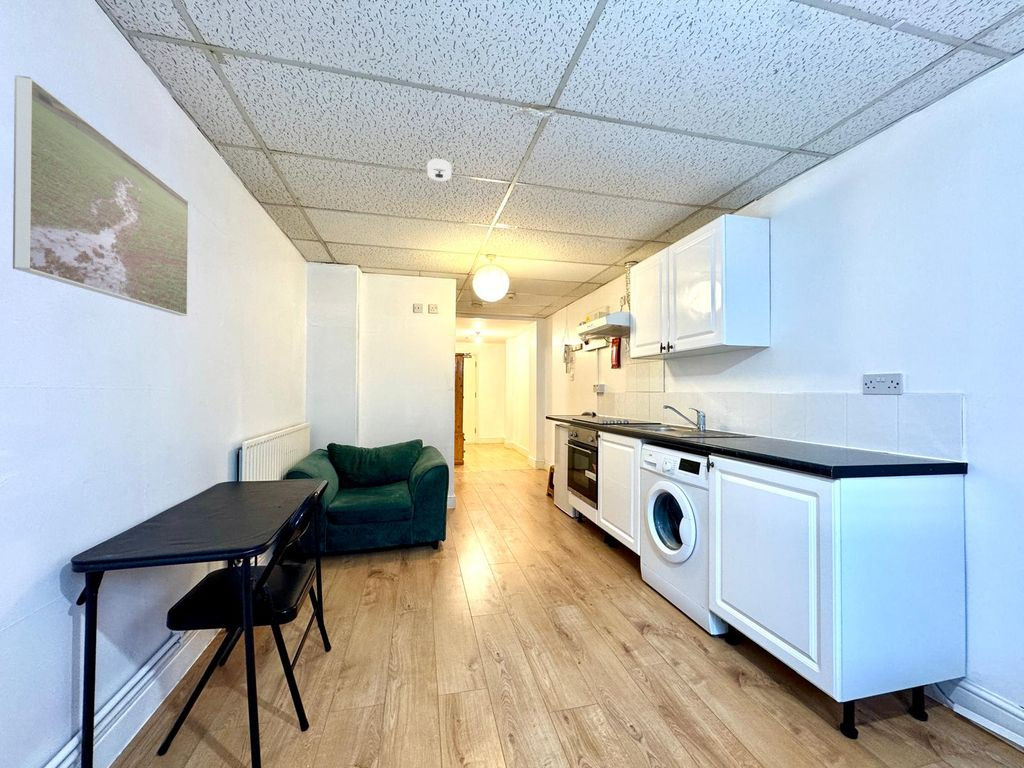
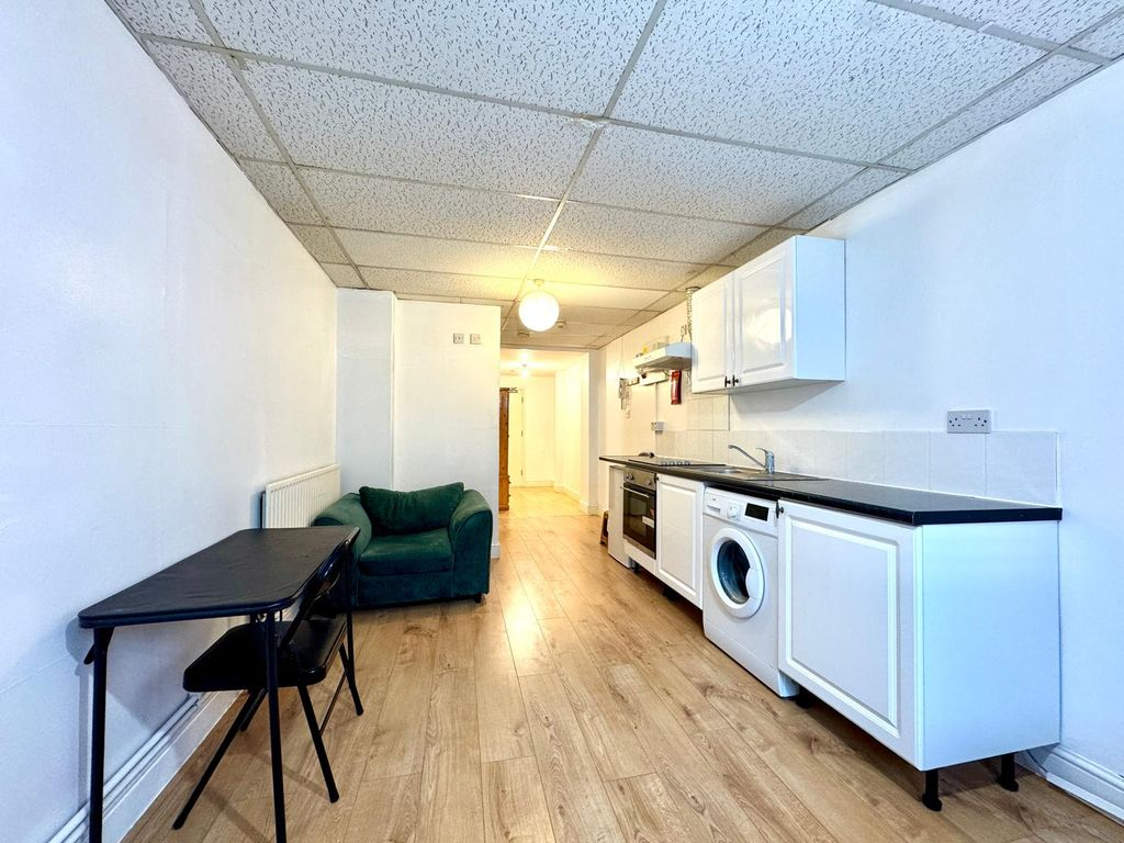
- smoke detector [426,158,452,182]
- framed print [12,74,189,317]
